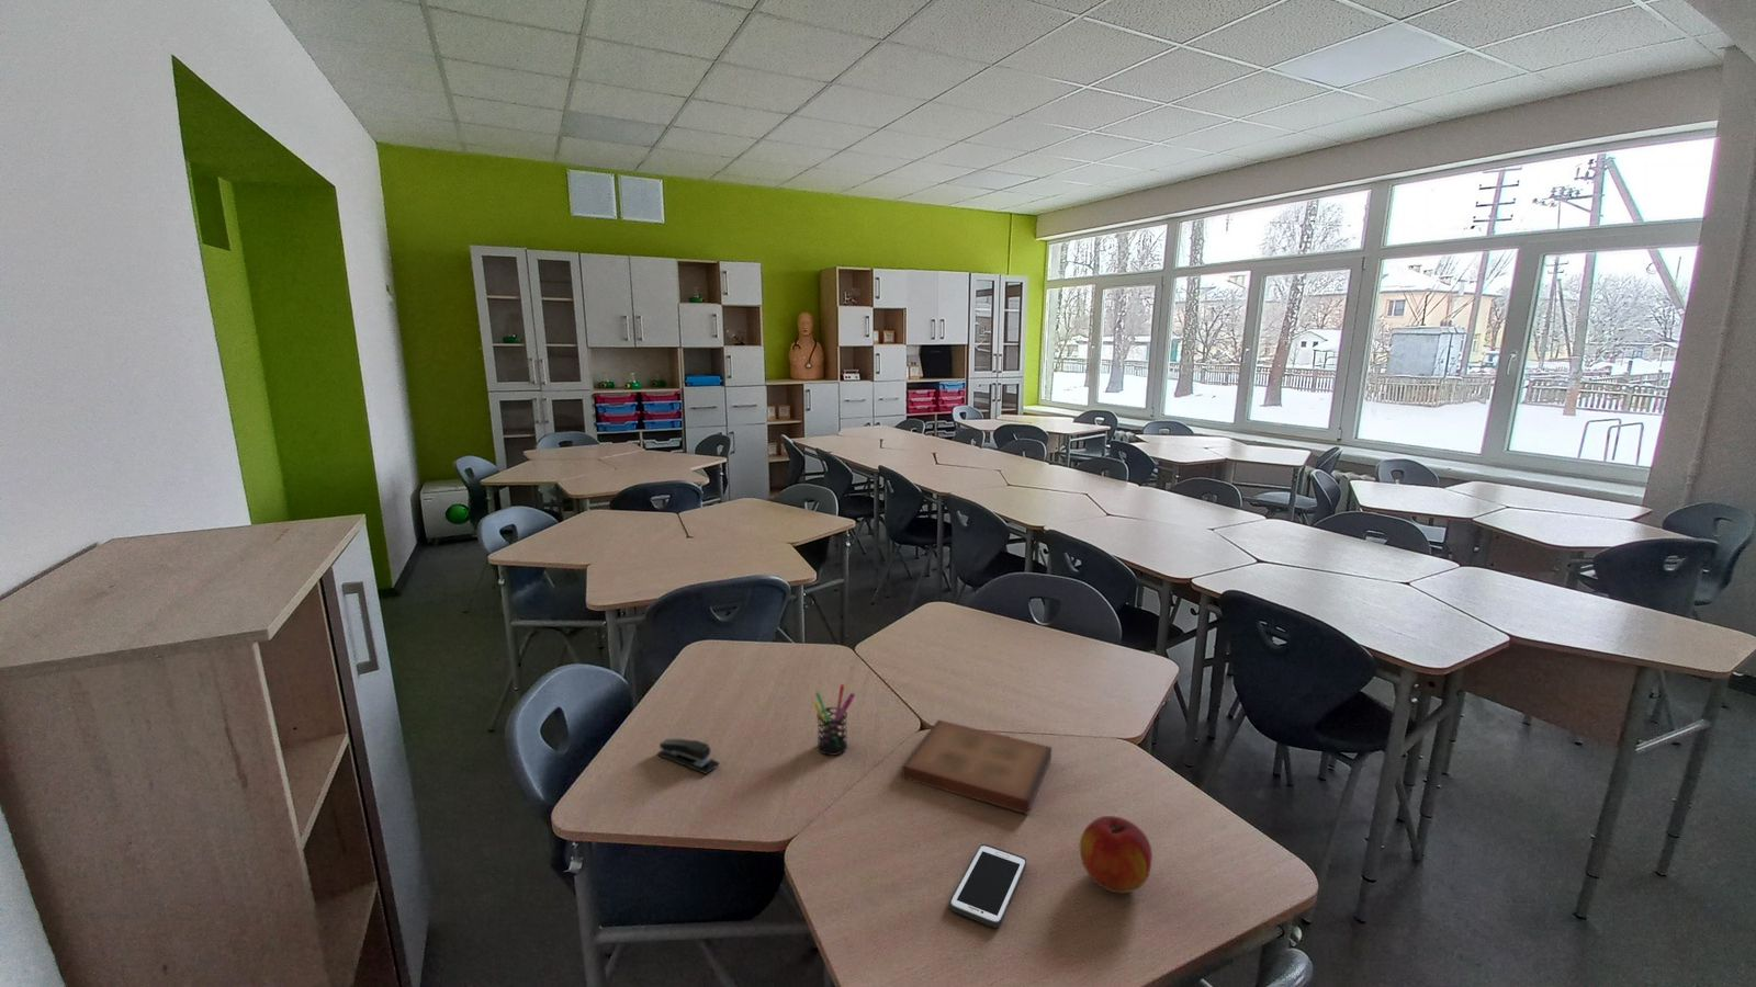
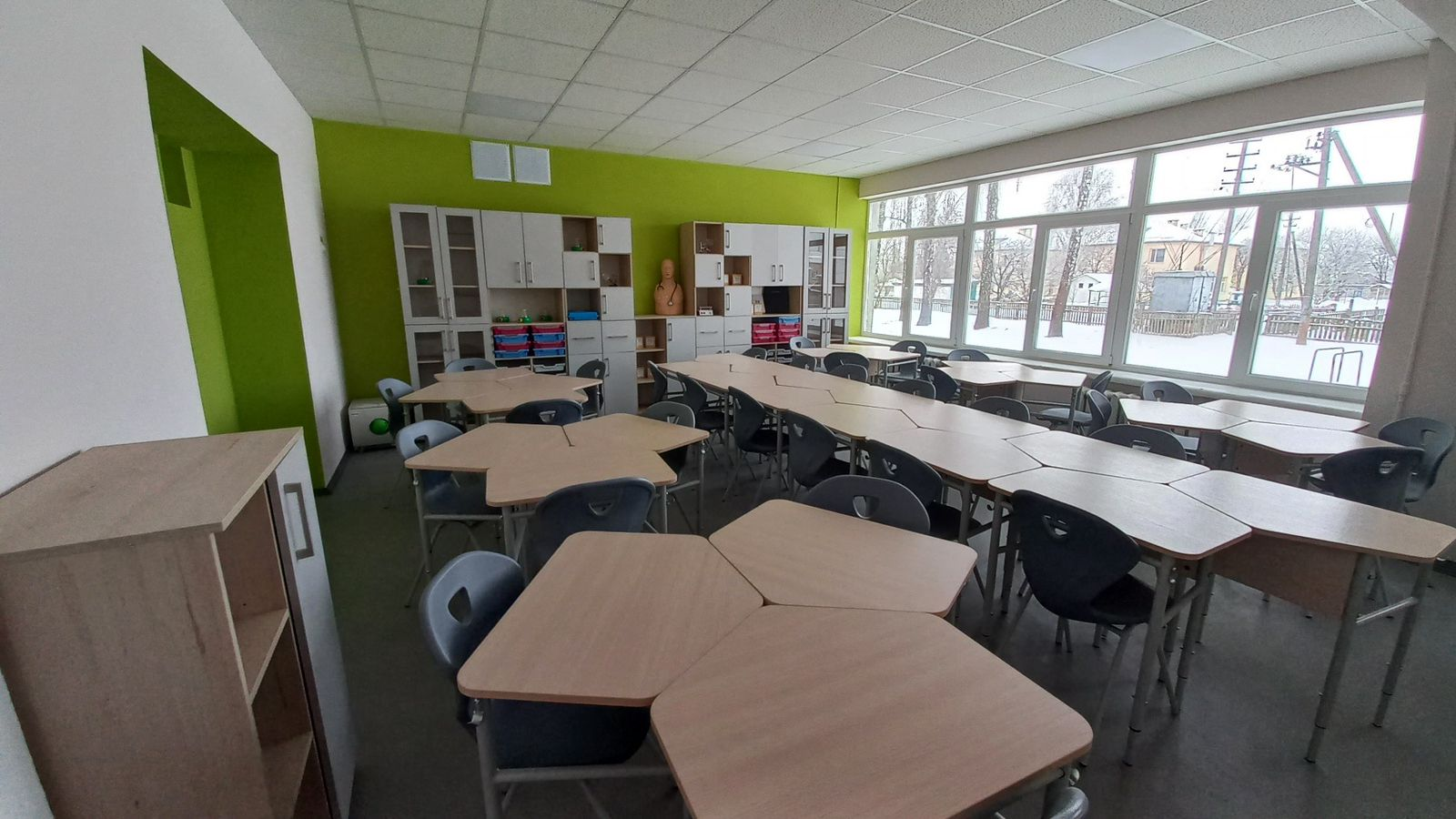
- stapler [656,738,721,775]
- pen holder [813,683,856,757]
- book [901,718,1053,816]
- cell phone [948,844,1028,929]
- apple [1079,815,1153,894]
